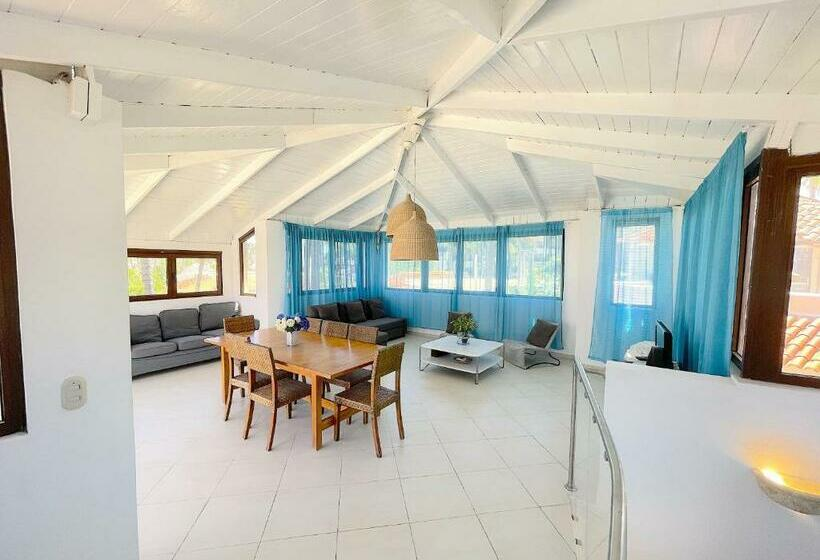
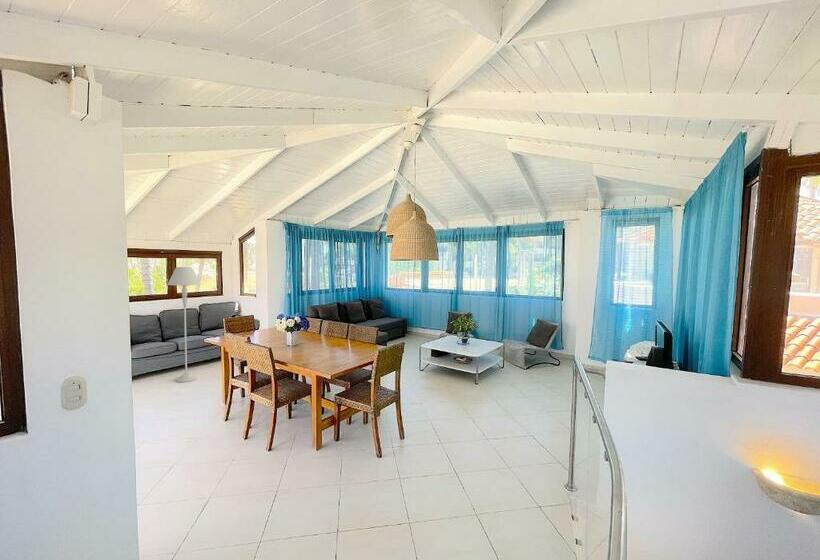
+ floor lamp [167,266,202,383]
